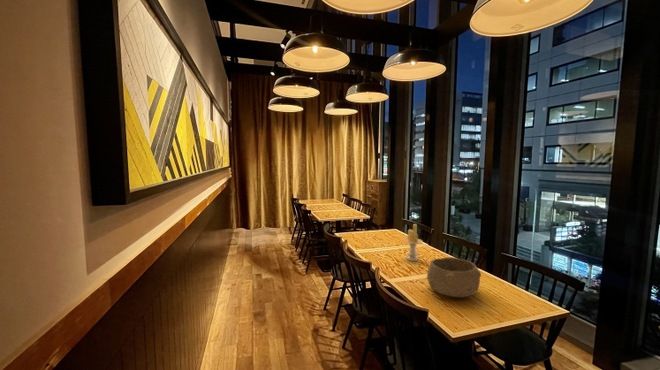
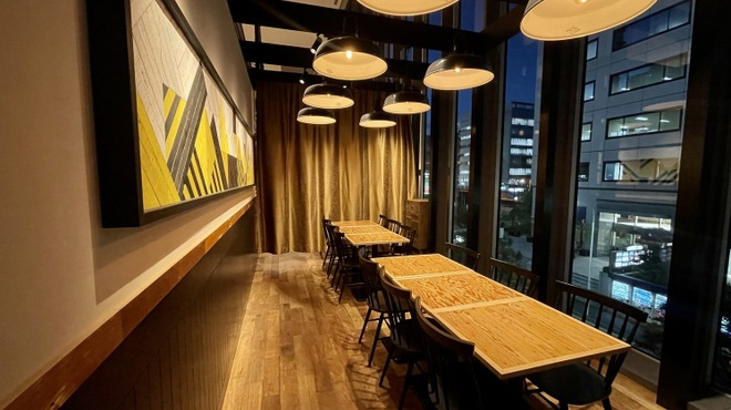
- candle [403,223,423,262]
- bowl [426,256,482,298]
